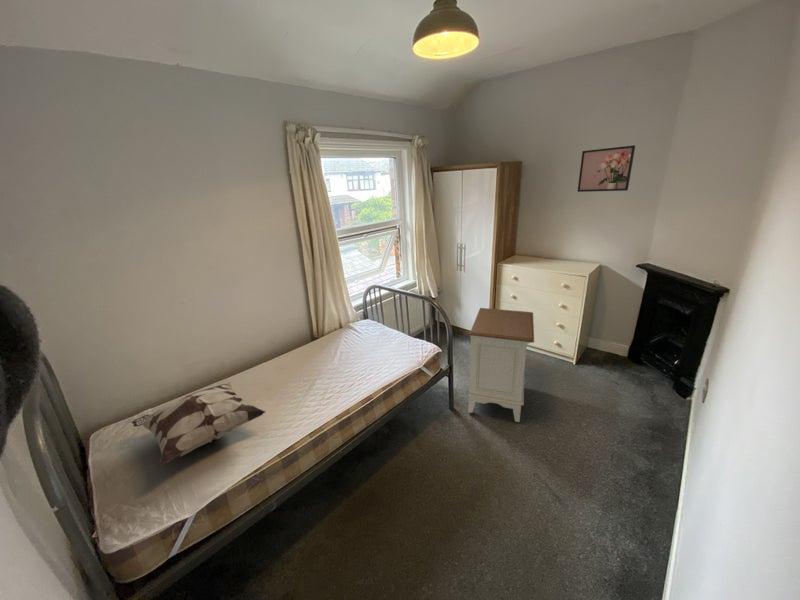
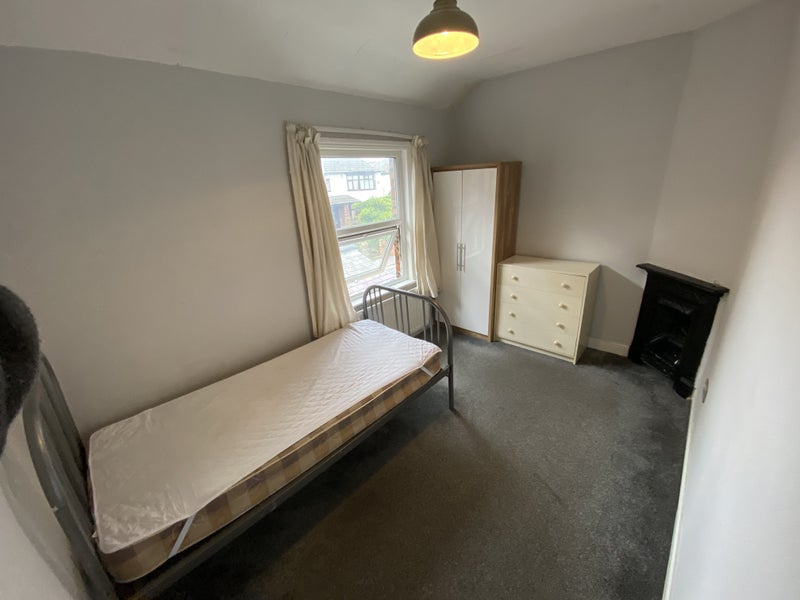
- nightstand [467,307,535,423]
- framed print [577,144,636,193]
- decorative pillow [131,381,266,466]
